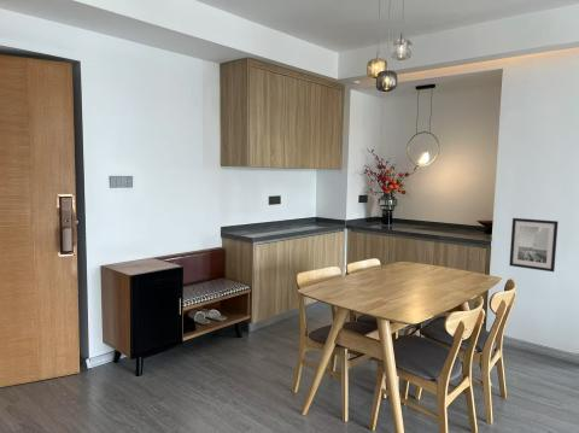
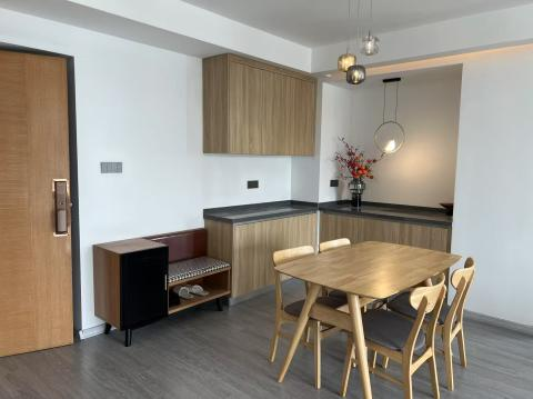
- wall art [508,217,560,273]
